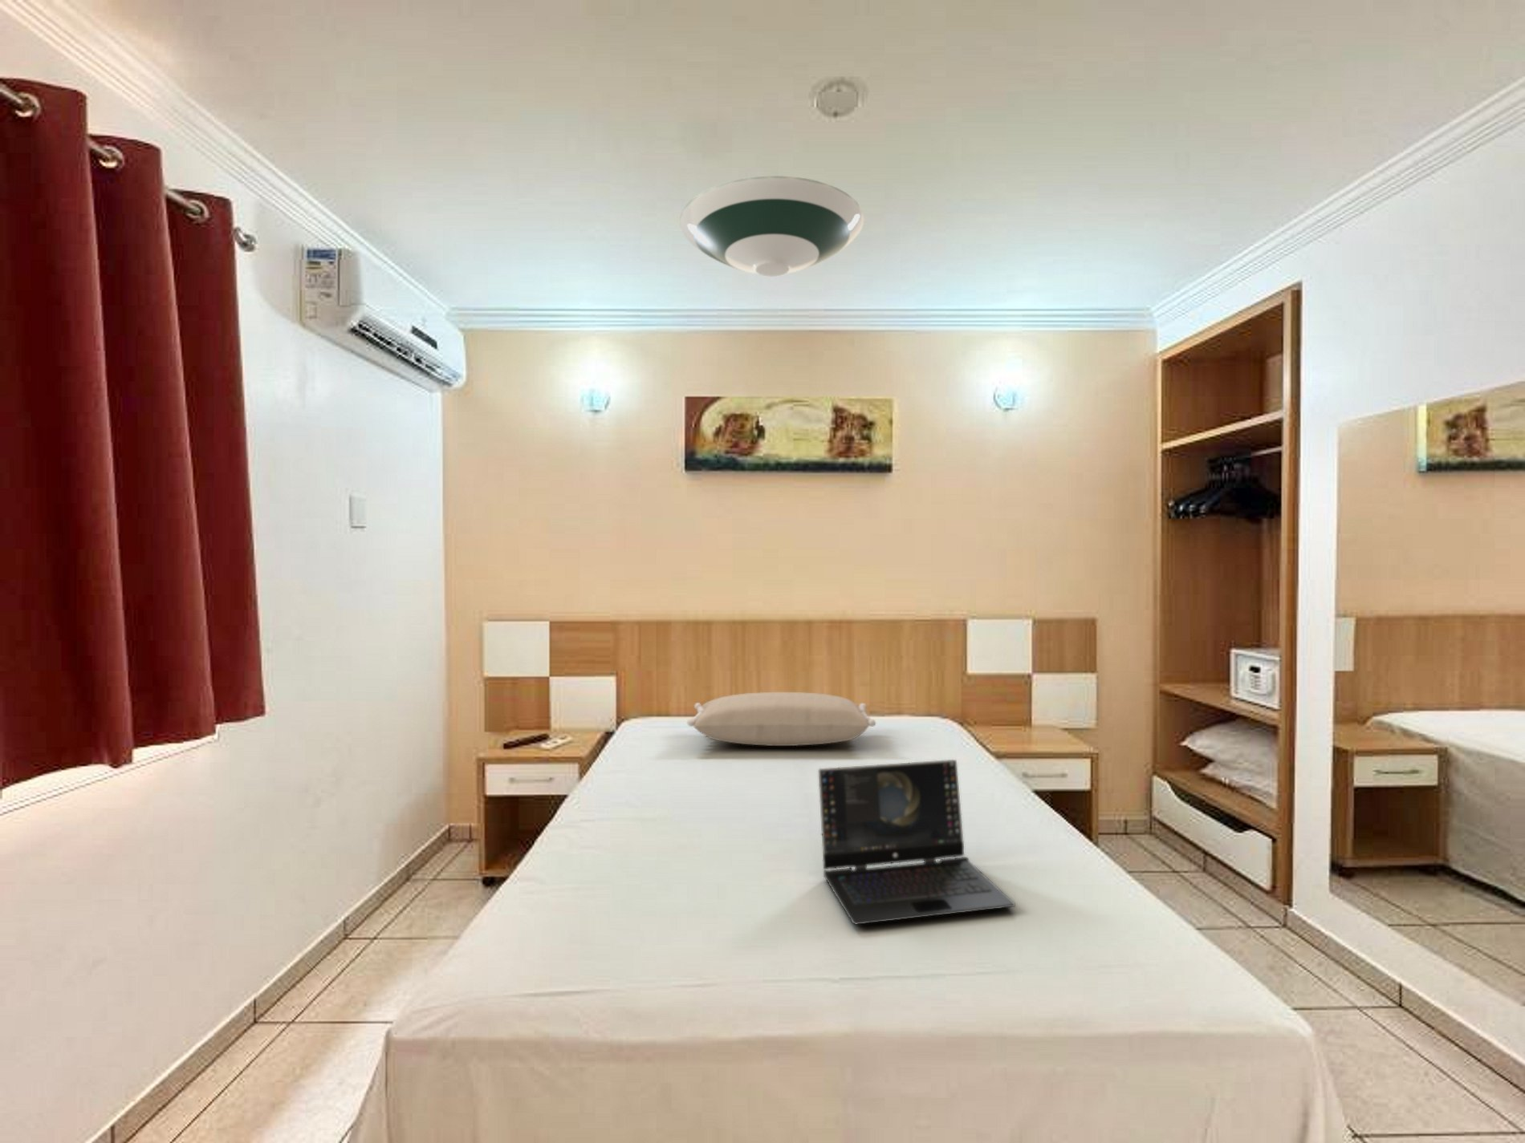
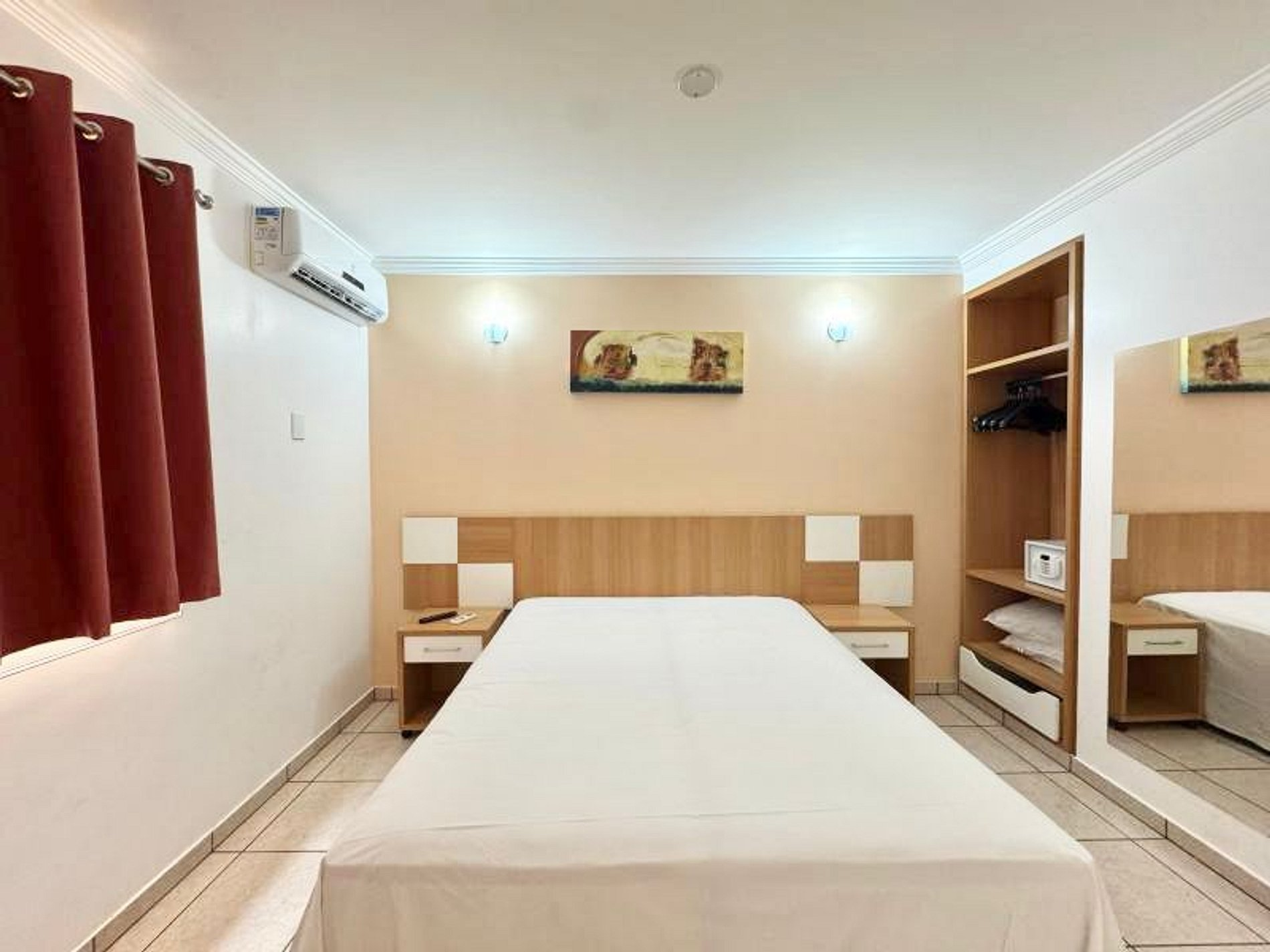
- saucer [678,175,865,277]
- pillow [686,692,877,747]
- laptop [817,759,1016,926]
